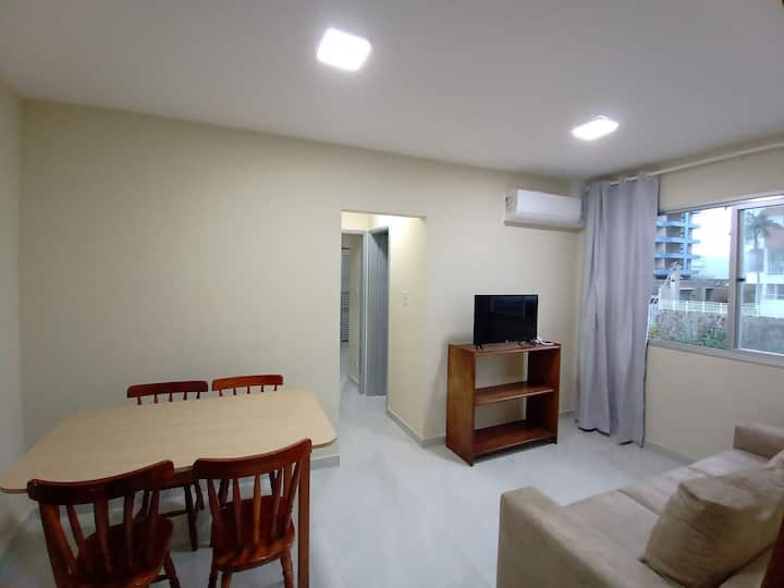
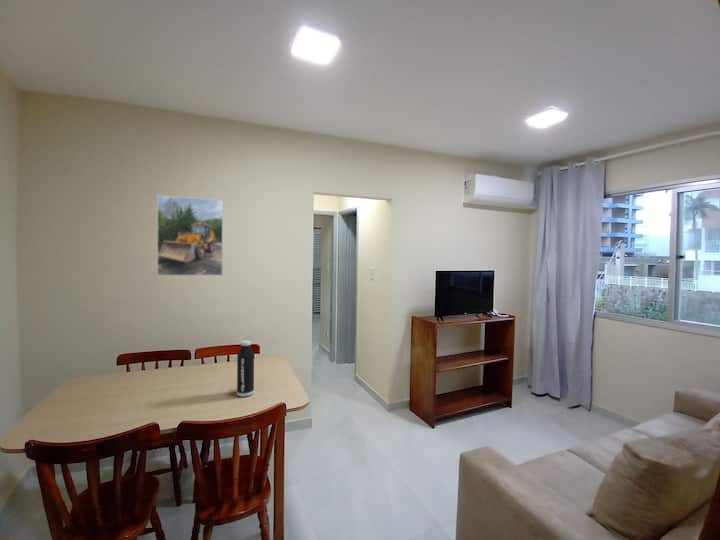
+ water bottle [236,339,255,398]
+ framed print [156,194,224,277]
